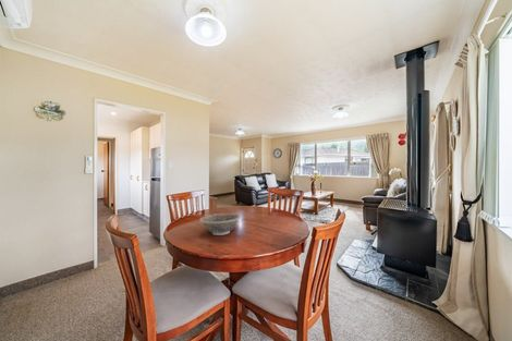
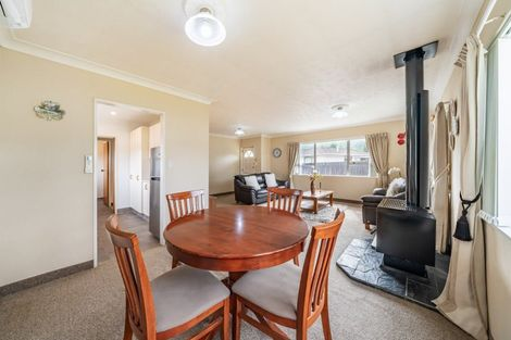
- decorative bowl [198,212,242,236]
